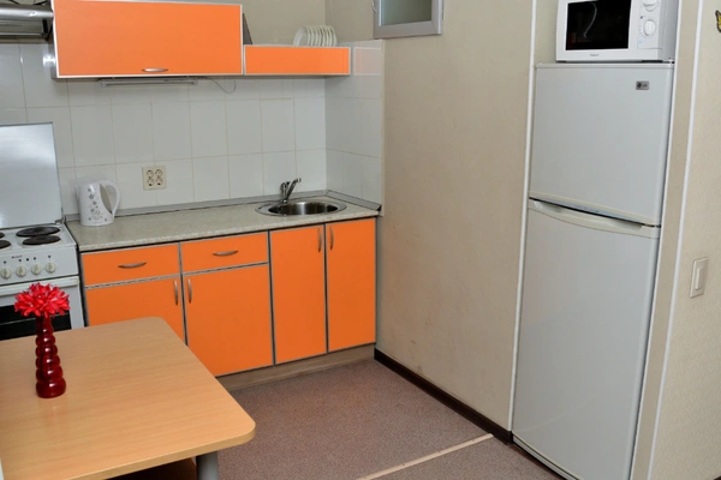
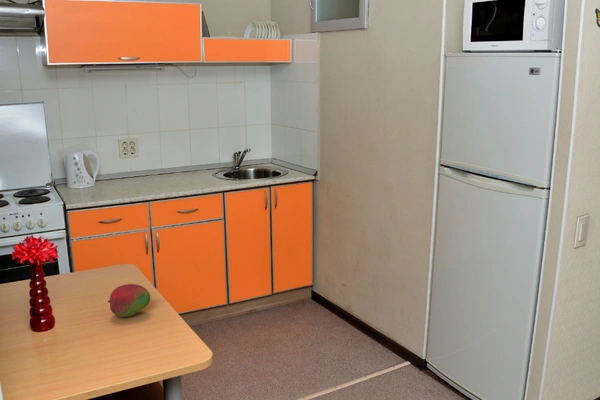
+ fruit [107,283,151,318]
